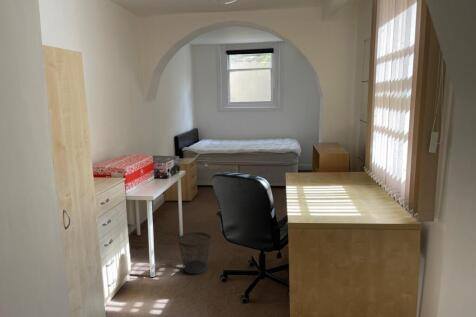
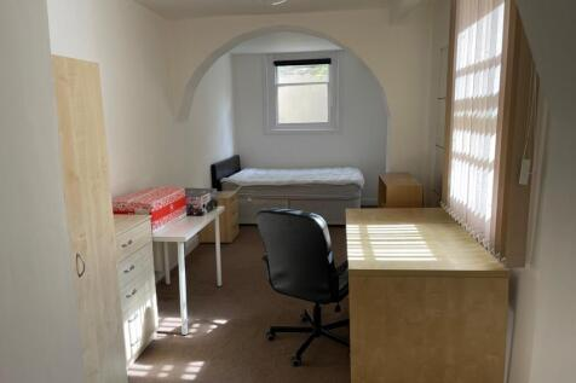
- wastebasket [177,231,212,275]
